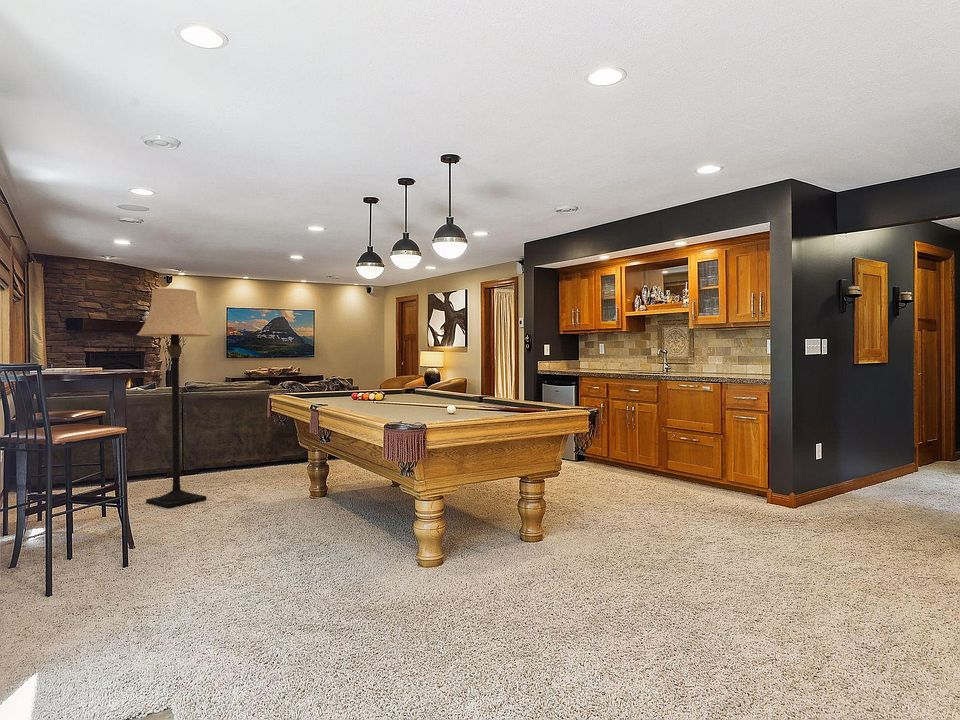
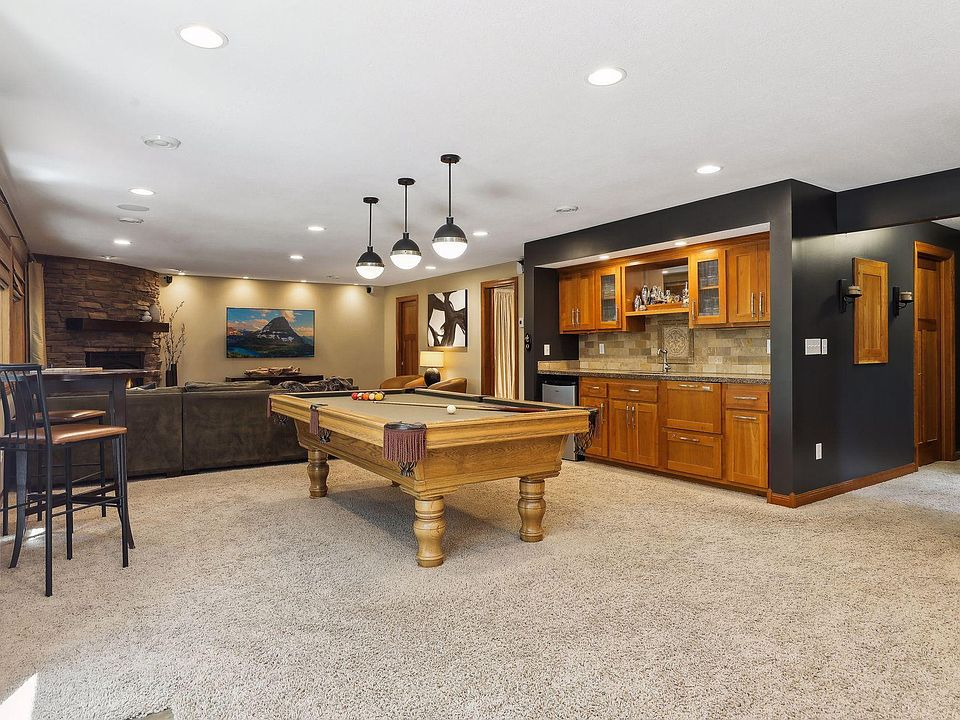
- lamp [136,287,212,509]
